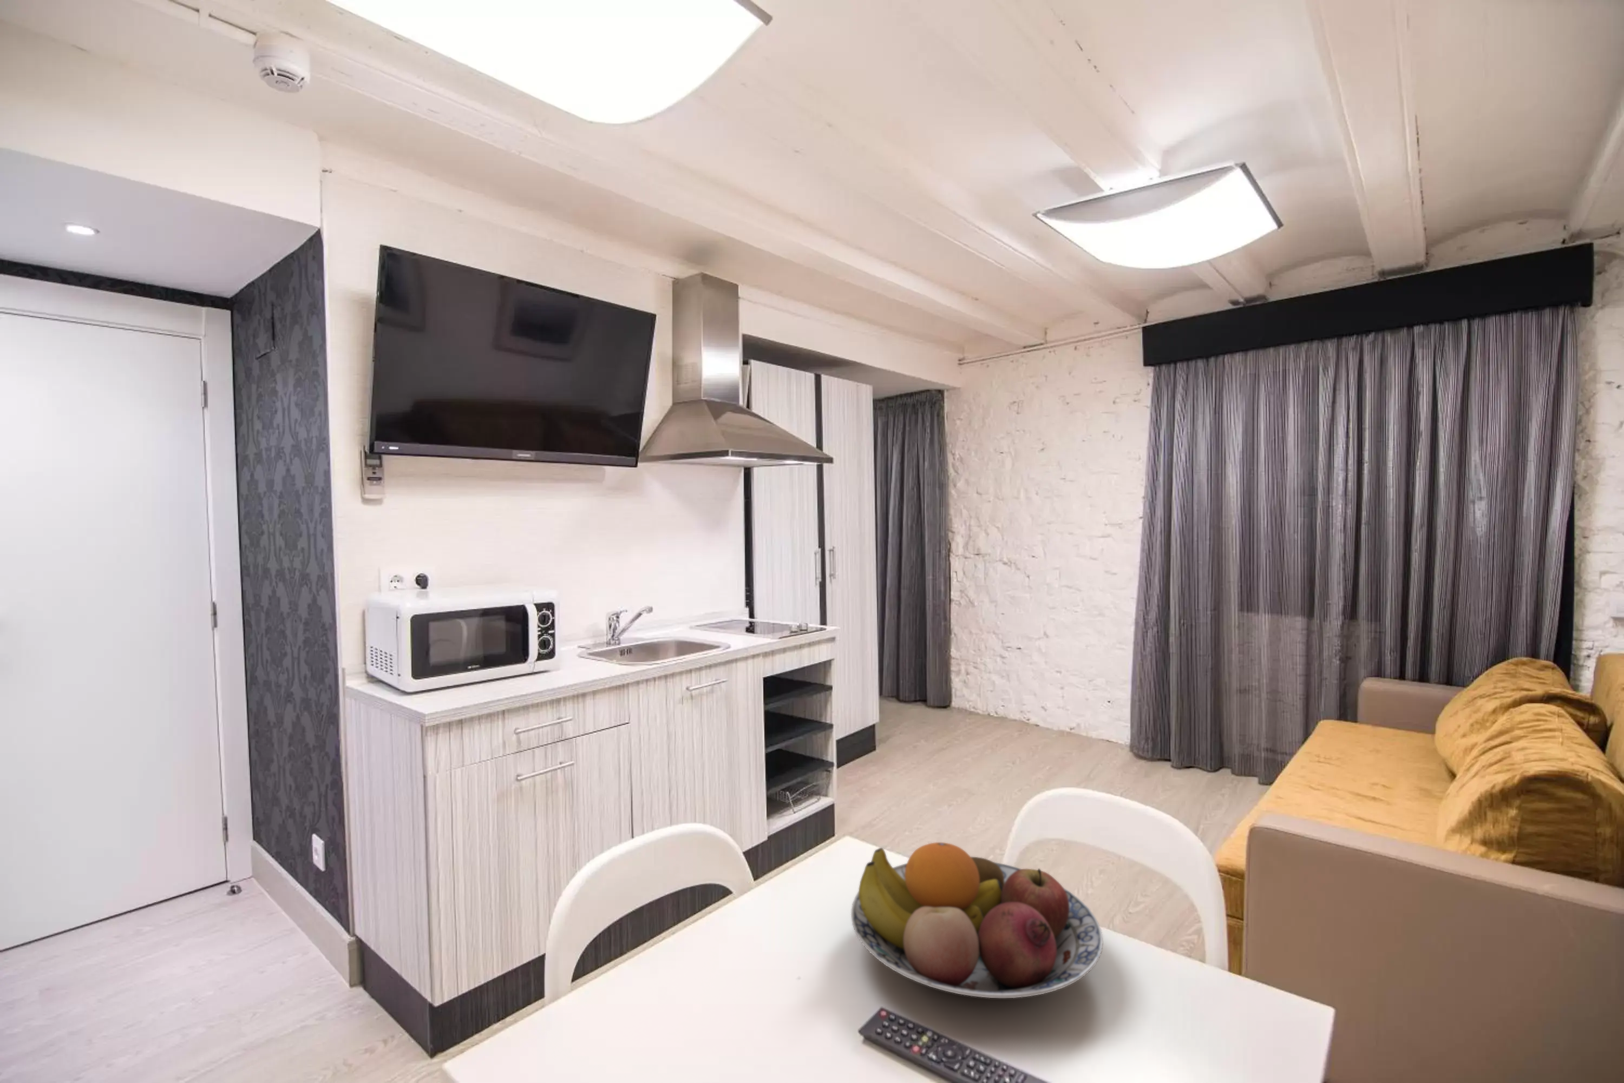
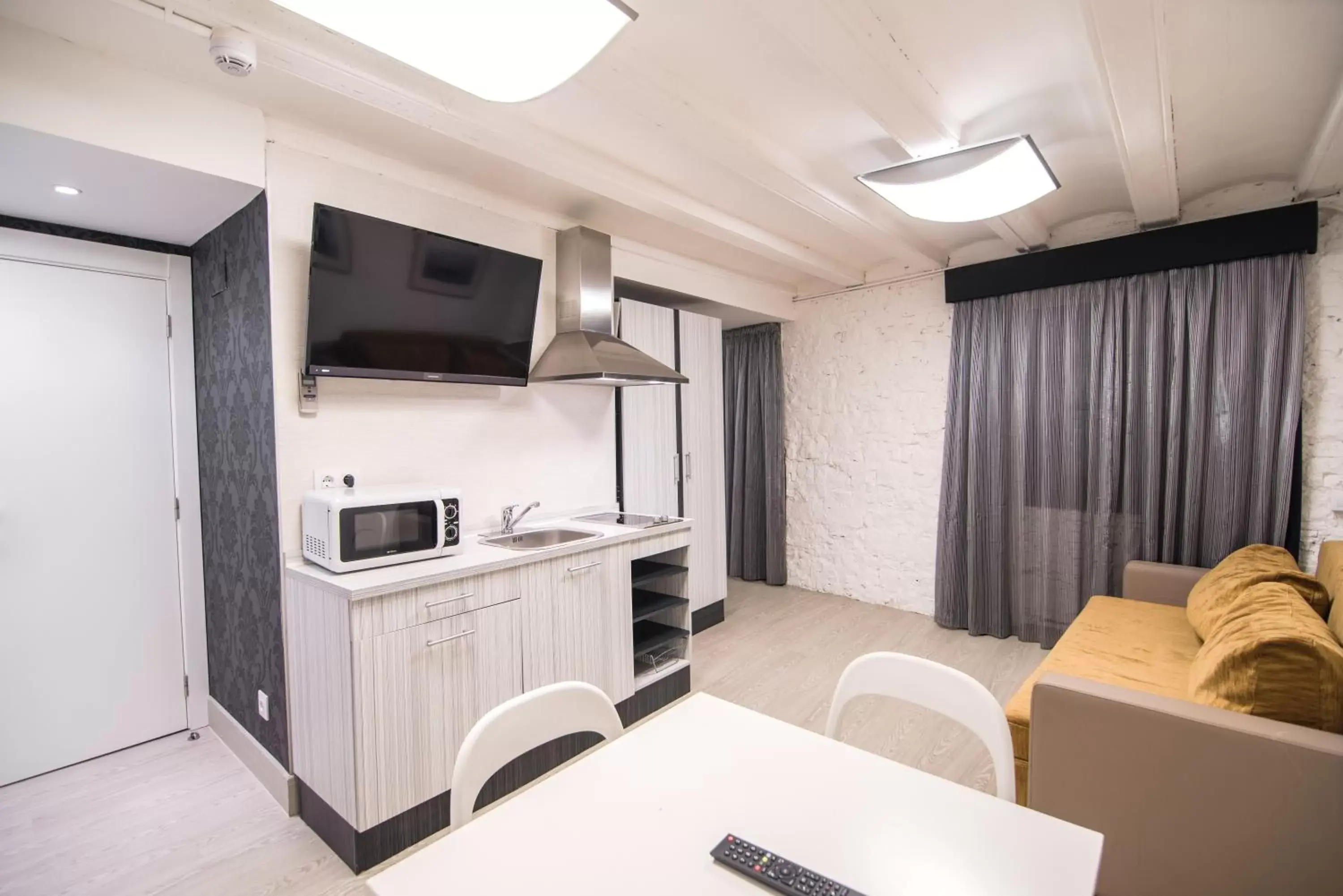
- fruit bowl [850,841,1103,998]
